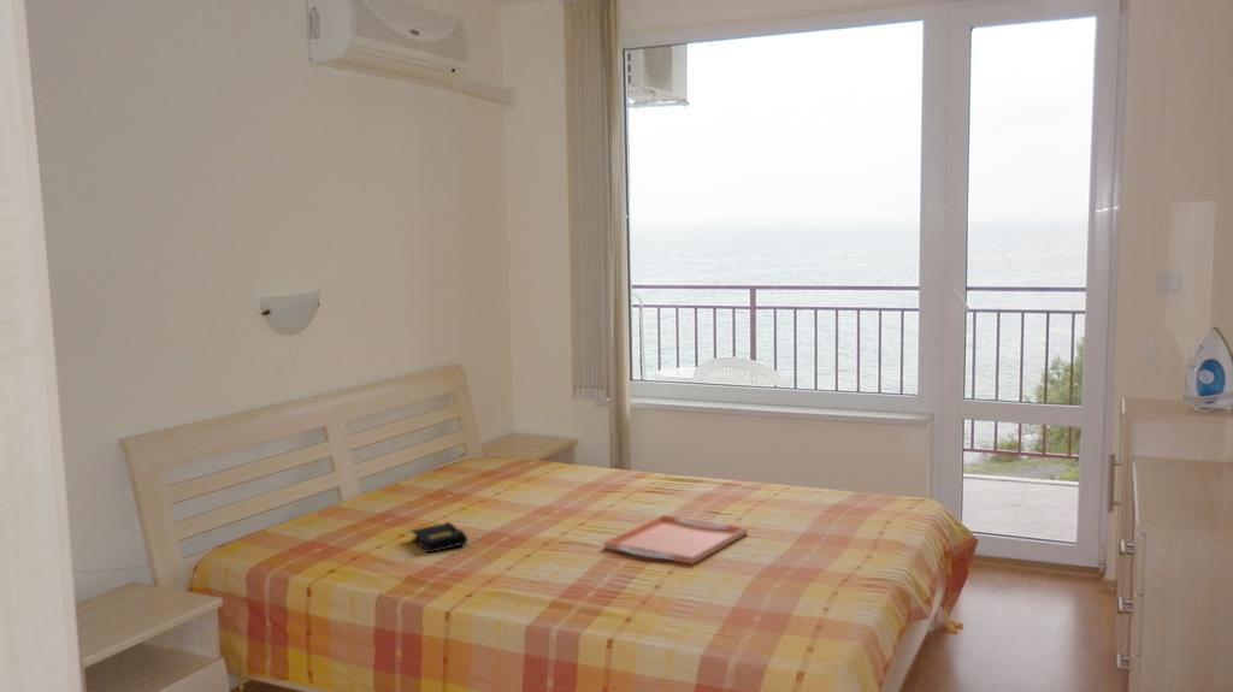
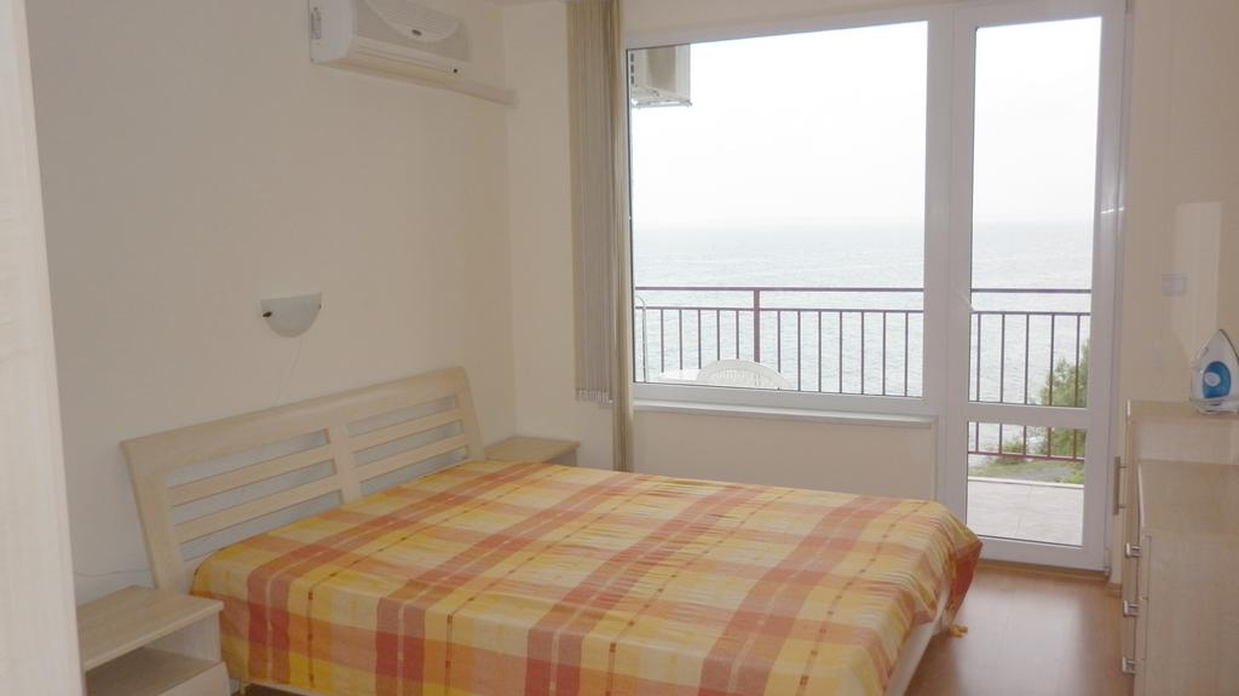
- book [411,521,470,555]
- serving tray [603,514,749,566]
